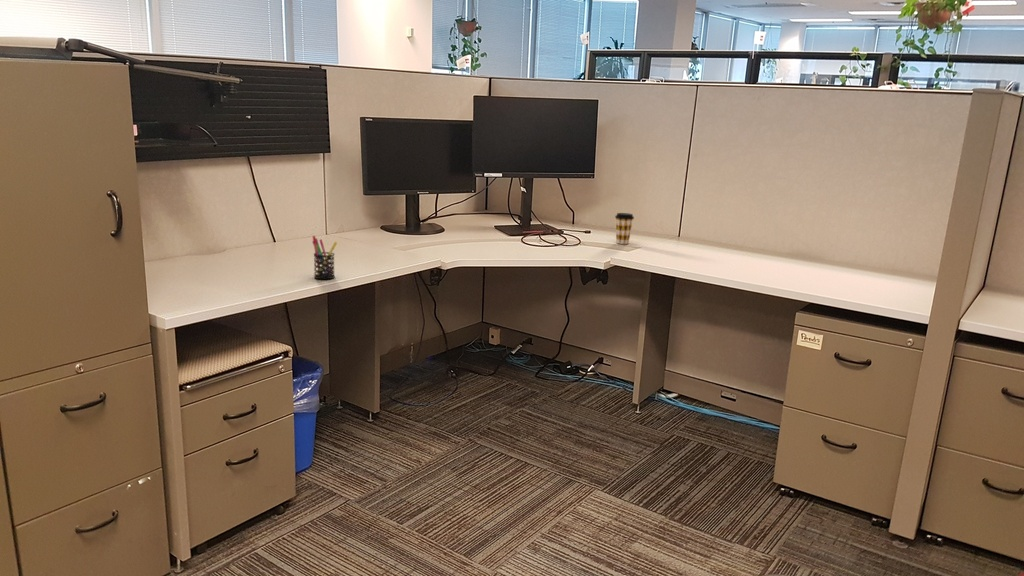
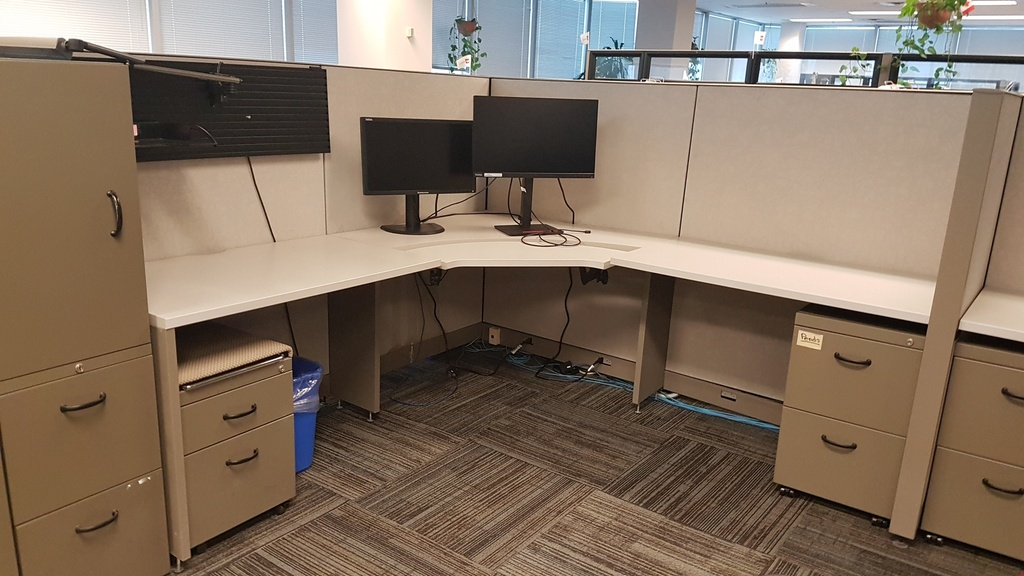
- pen holder [311,235,338,280]
- coffee cup [614,212,635,245]
